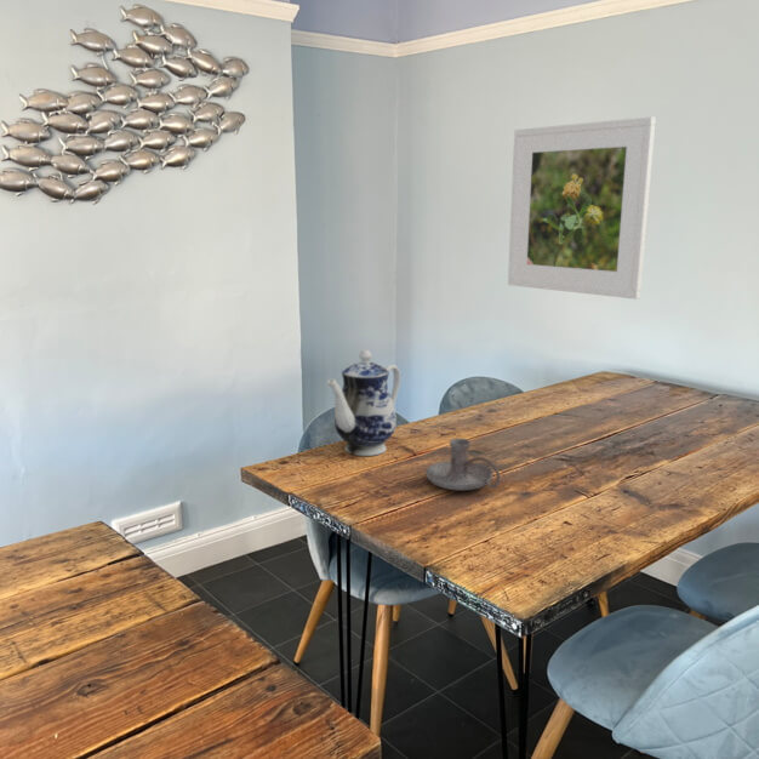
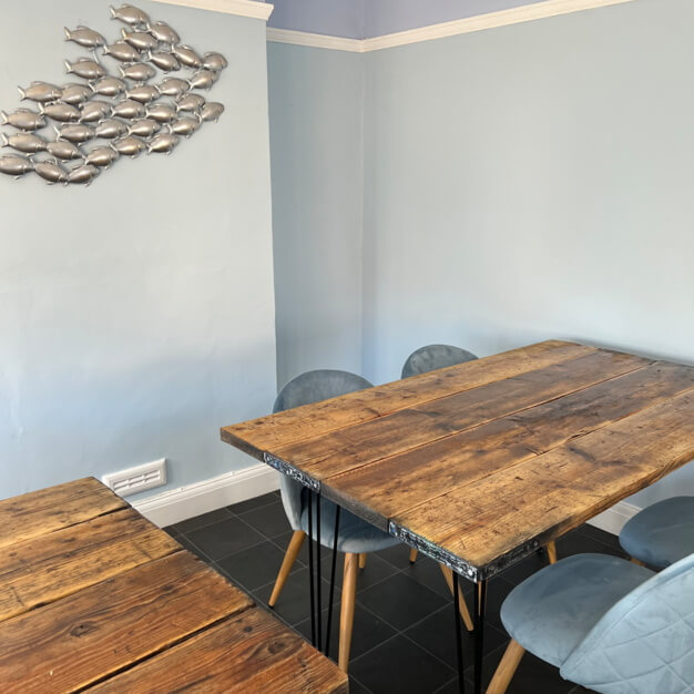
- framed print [507,115,657,301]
- candle holder [424,438,502,491]
- teapot [326,349,401,457]
